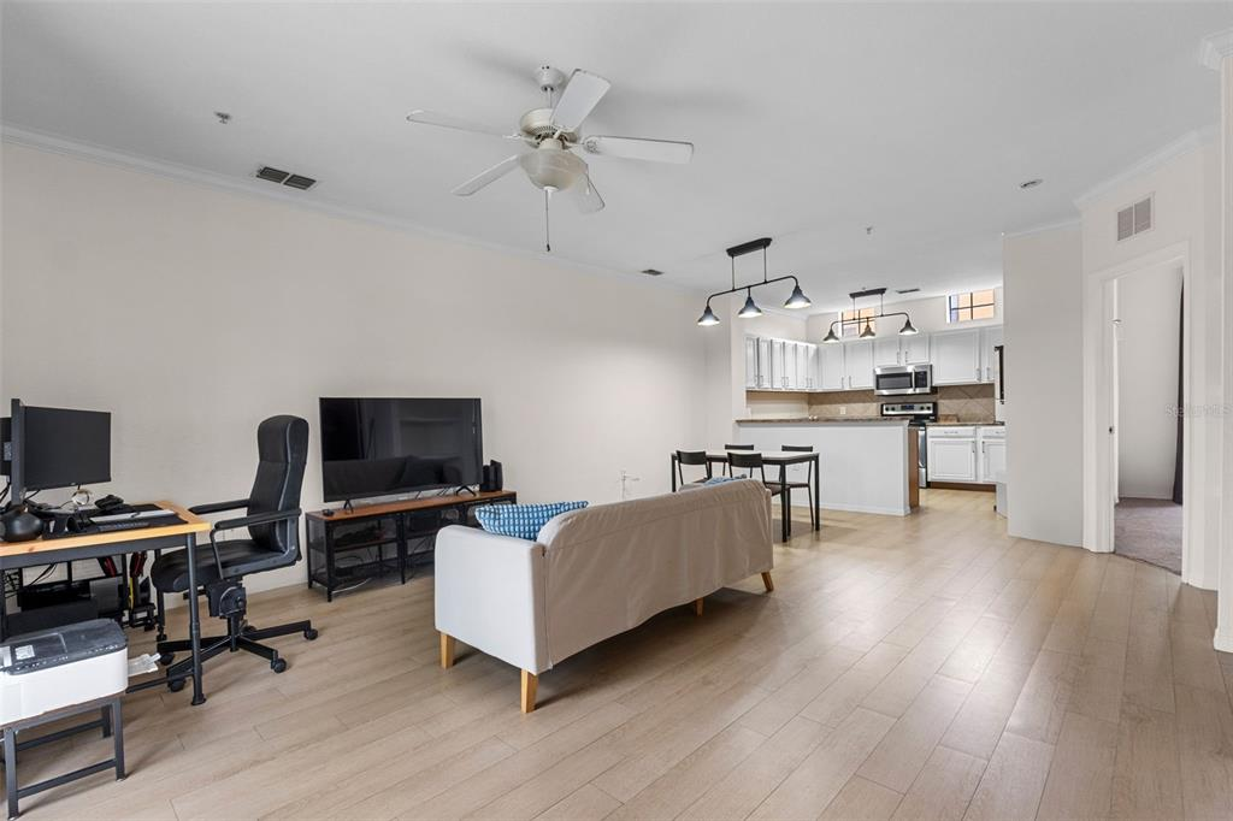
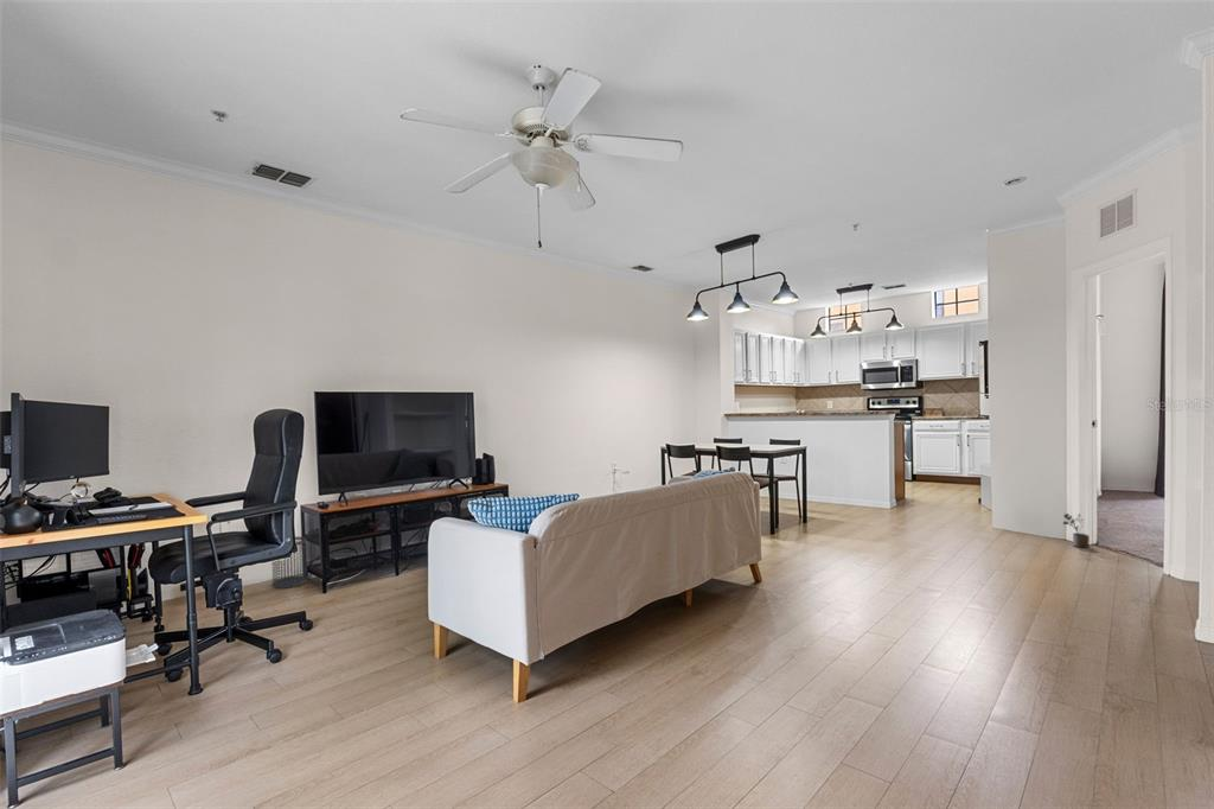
+ wastebasket [271,536,308,590]
+ potted plant [1062,512,1091,549]
